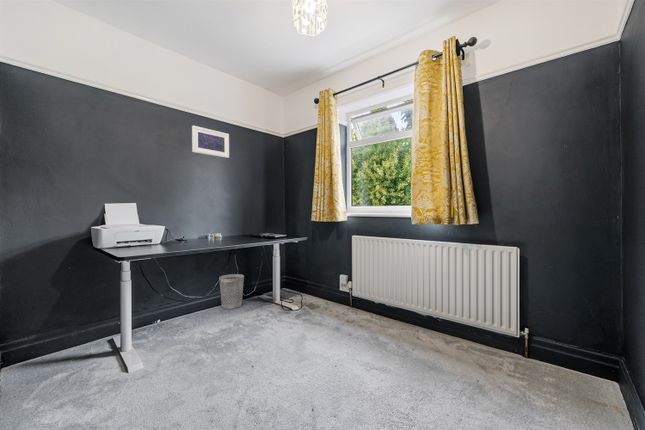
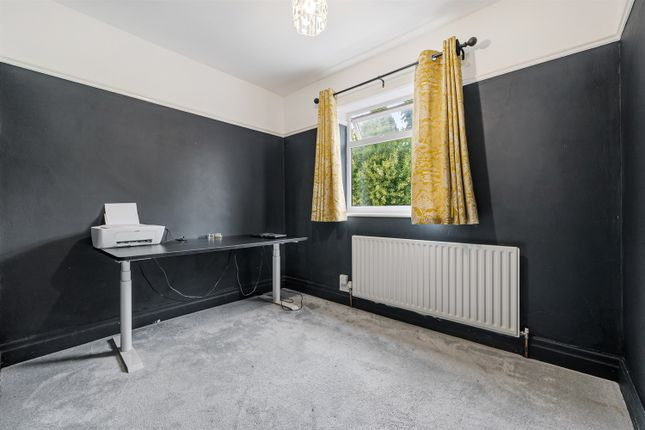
- wastebasket [218,273,245,310]
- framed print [191,125,230,159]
